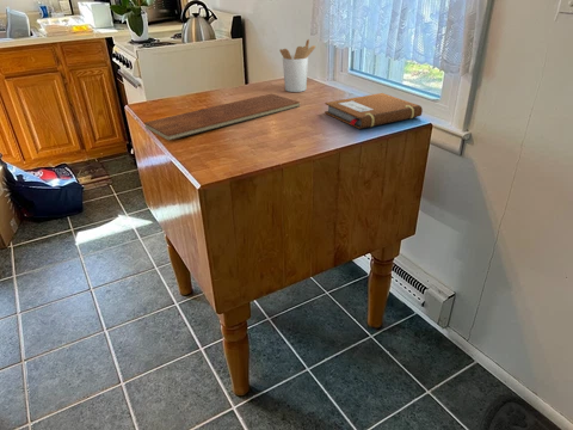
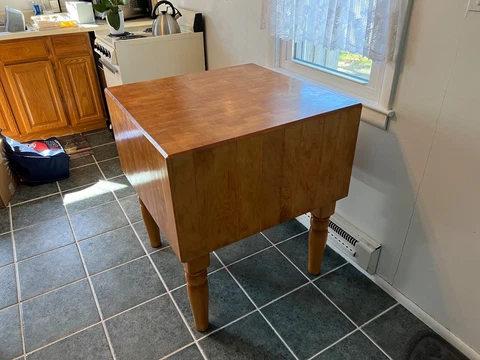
- notebook [324,92,424,130]
- chopping board [143,93,302,141]
- utensil holder [278,38,316,93]
